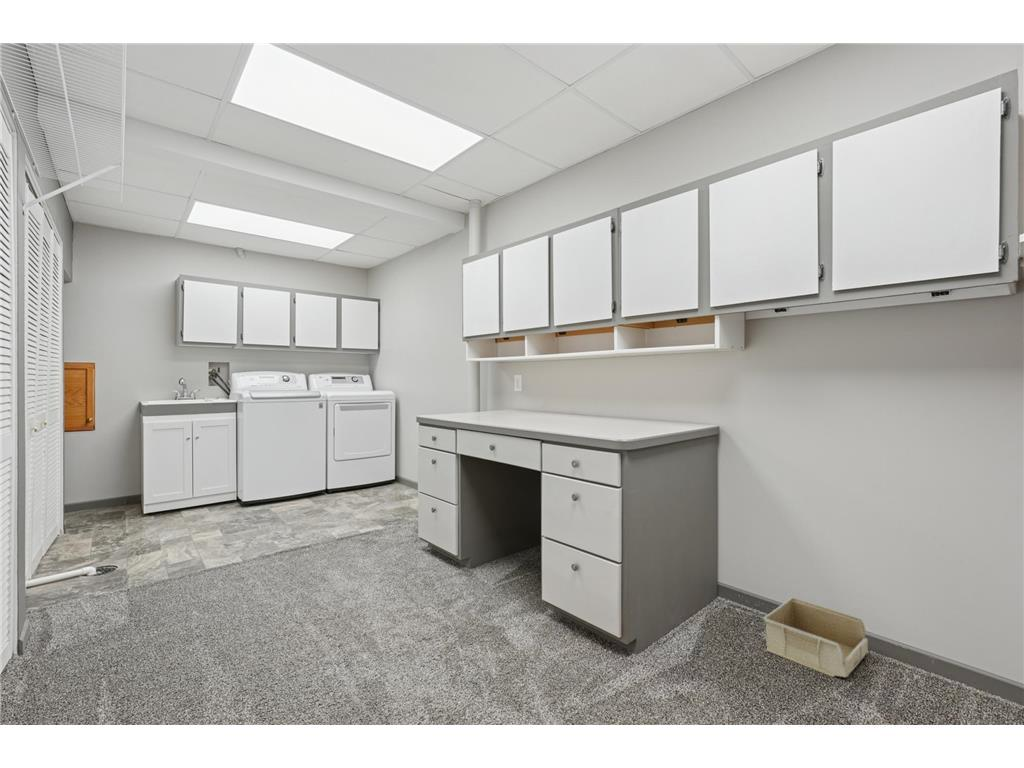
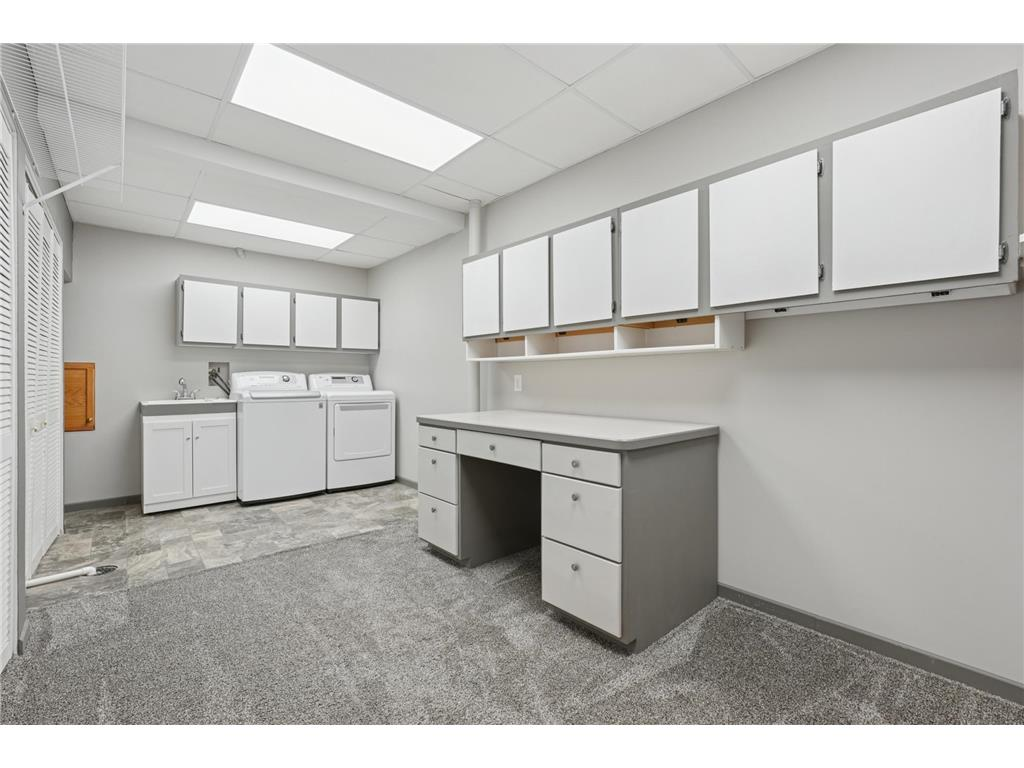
- storage bin [762,596,869,678]
